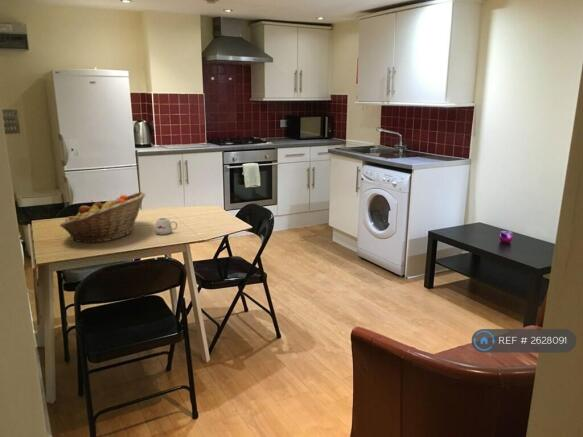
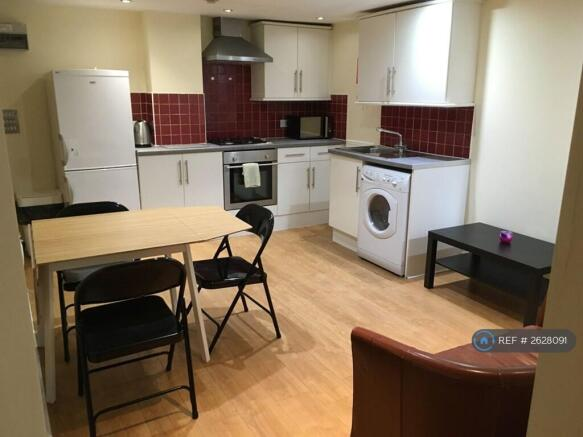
- mug [154,217,178,236]
- fruit basket [59,191,146,244]
